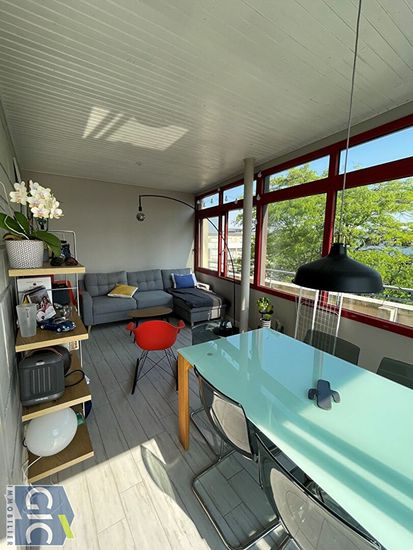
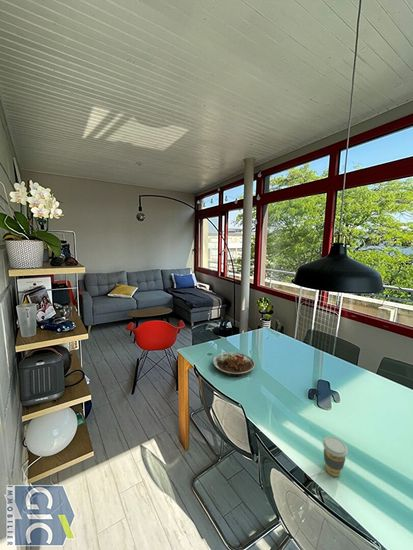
+ coffee cup [322,435,349,478]
+ plate [212,351,256,377]
